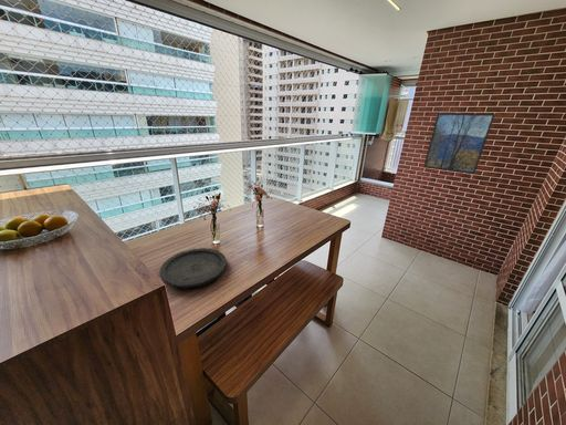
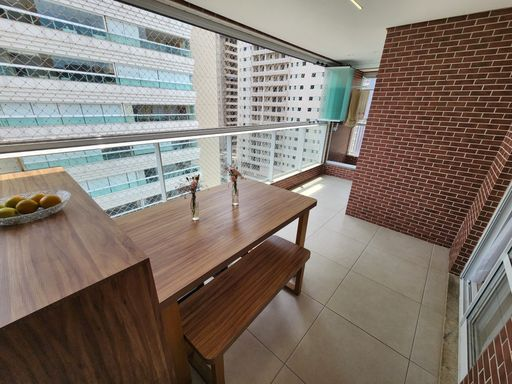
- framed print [422,112,496,175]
- plate [159,247,228,289]
